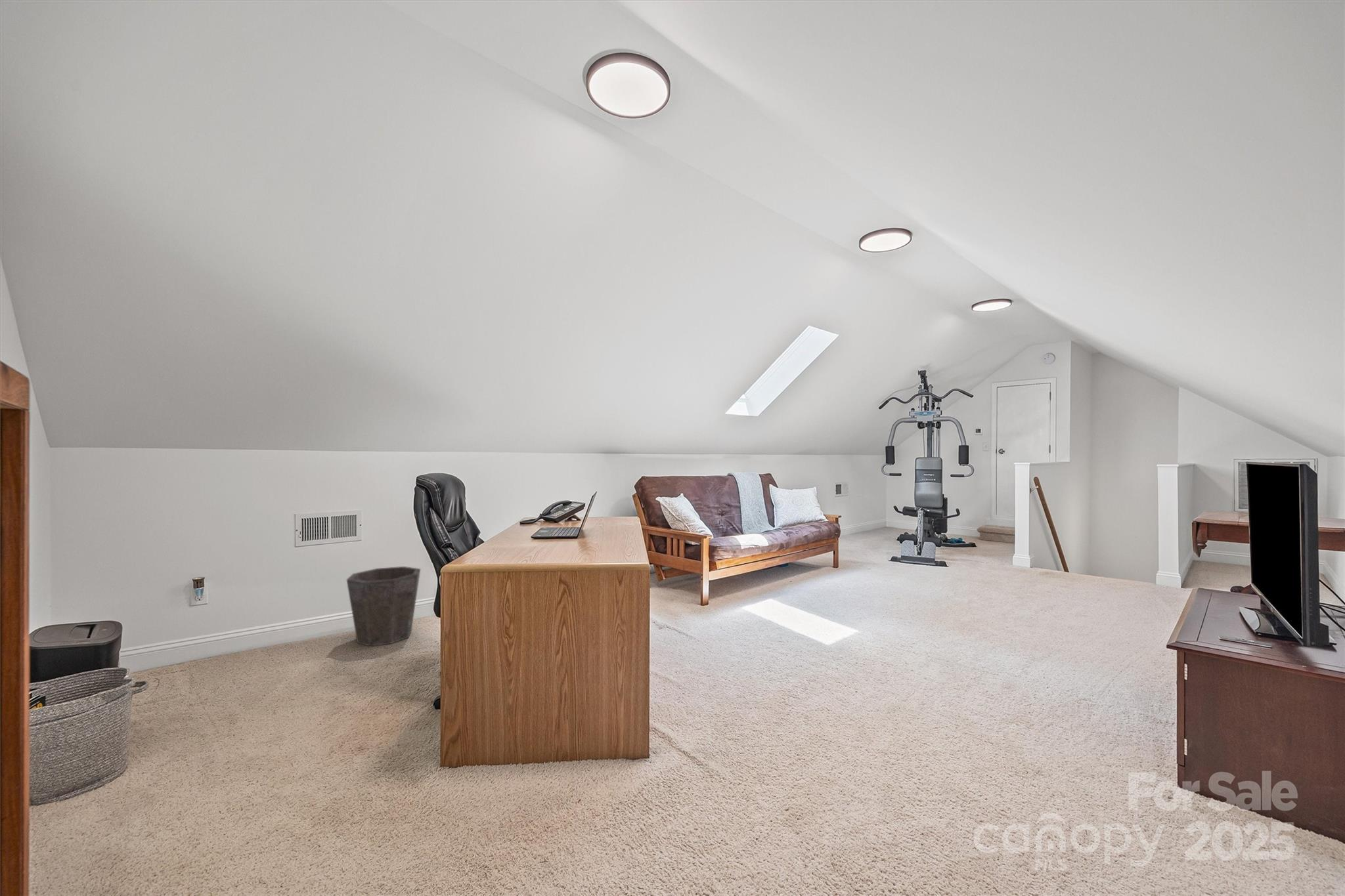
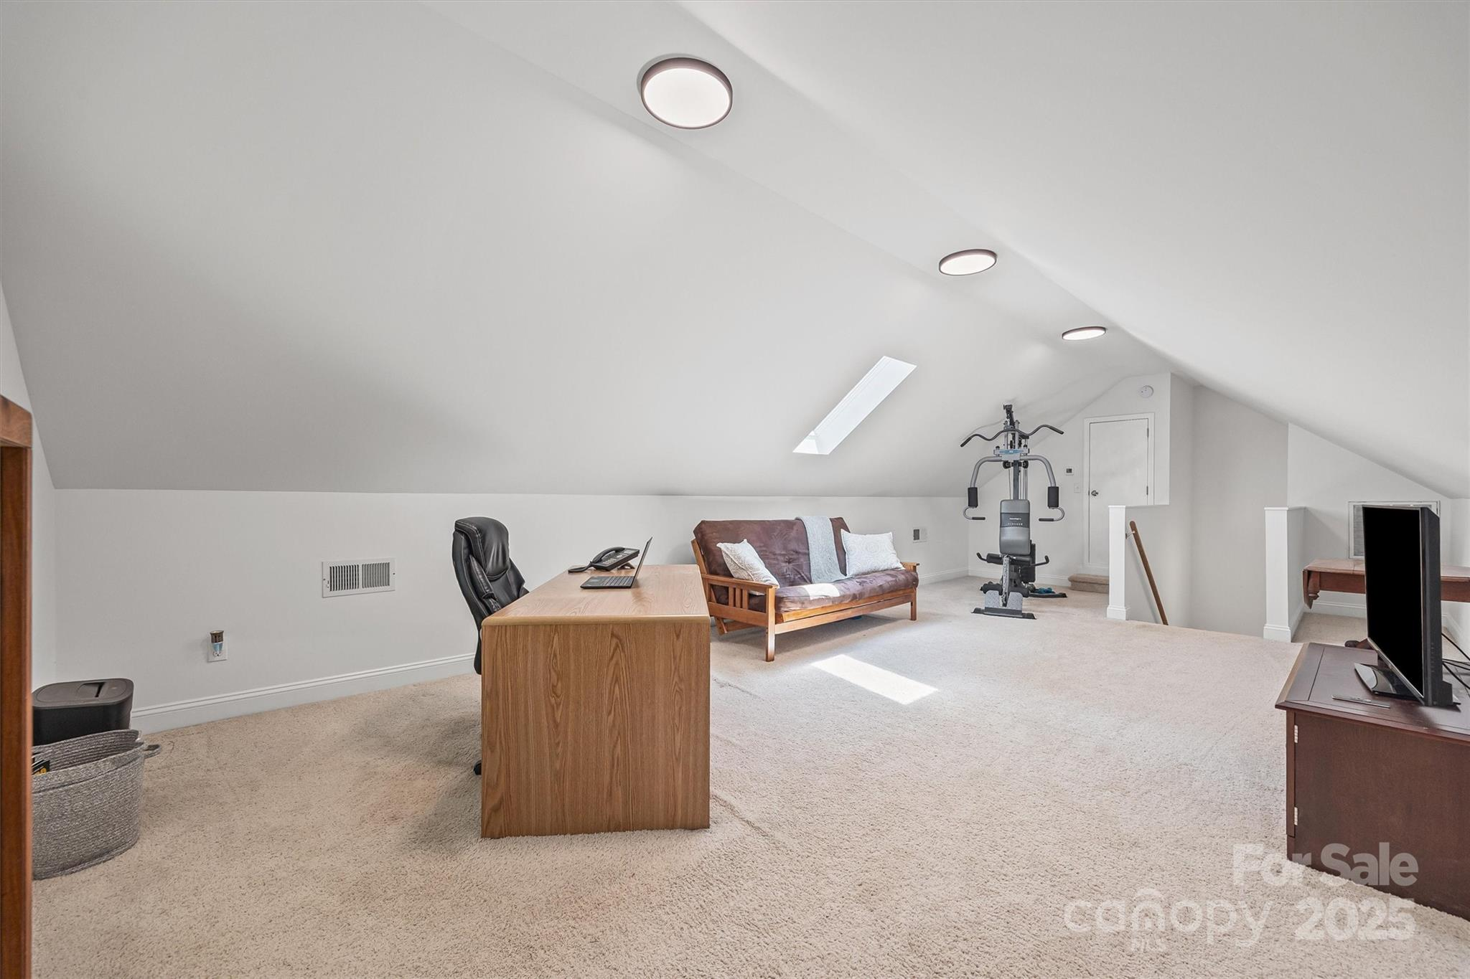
- waste bin [346,566,421,647]
